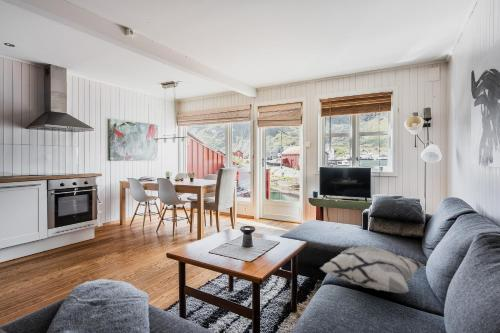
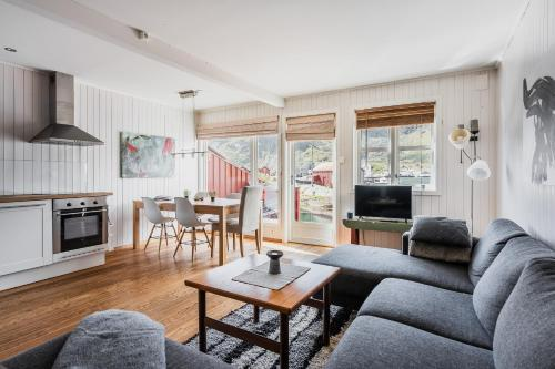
- decorative pillow [319,244,425,294]
